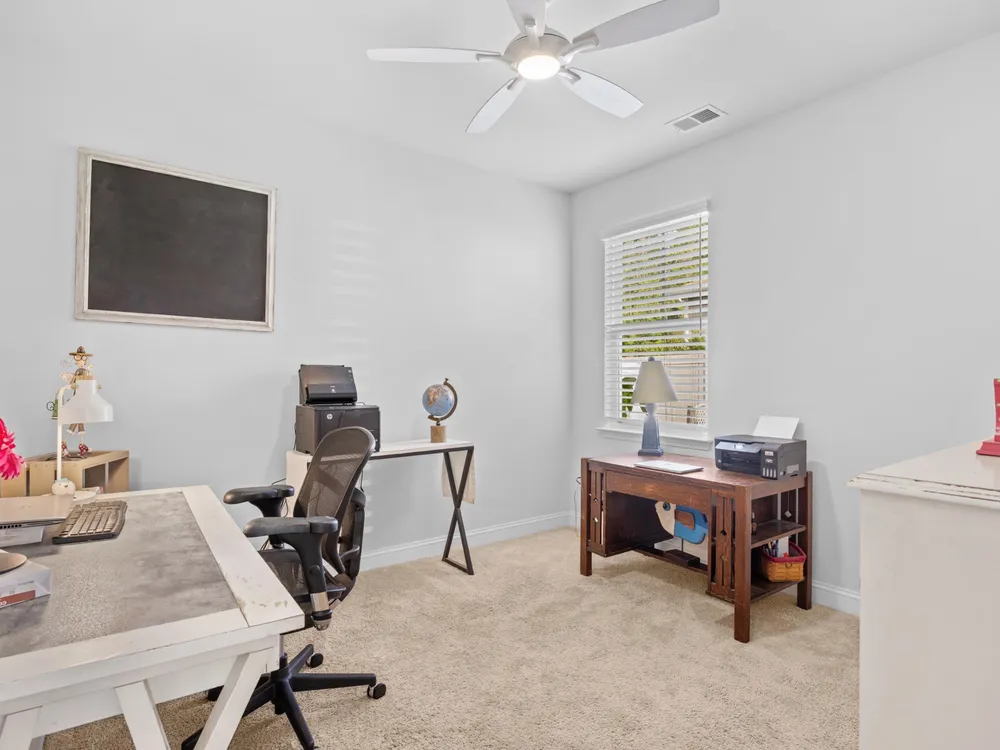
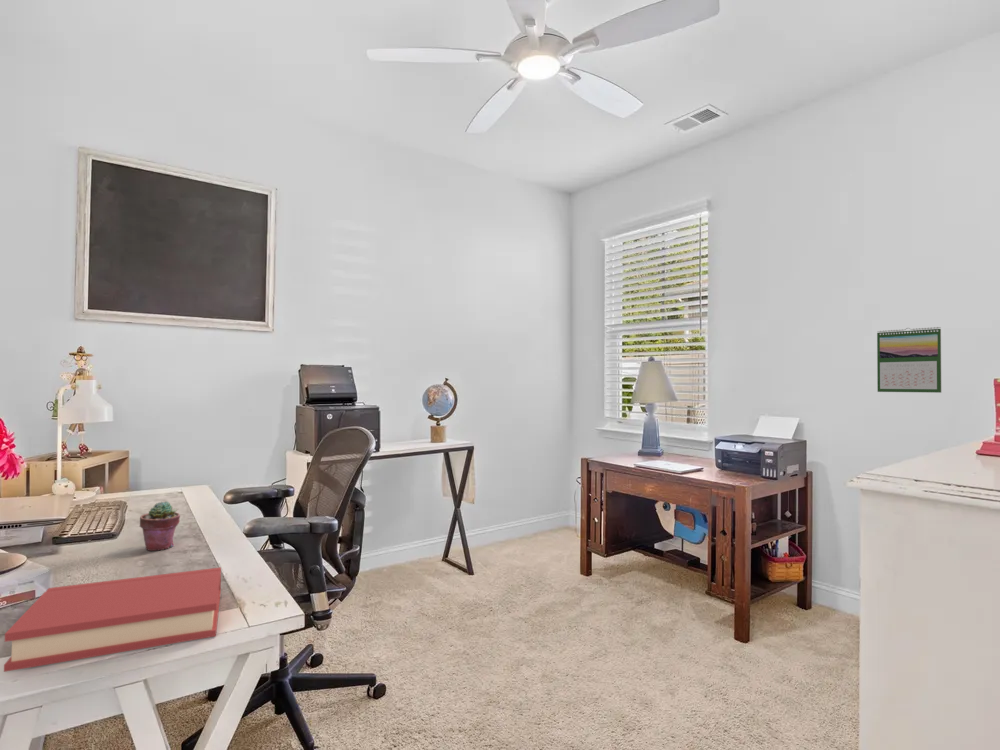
+ hardback book [3,566,222,673]
+ potted succulent [139,500,181,552]
+ calendar [876,326,942,394]
